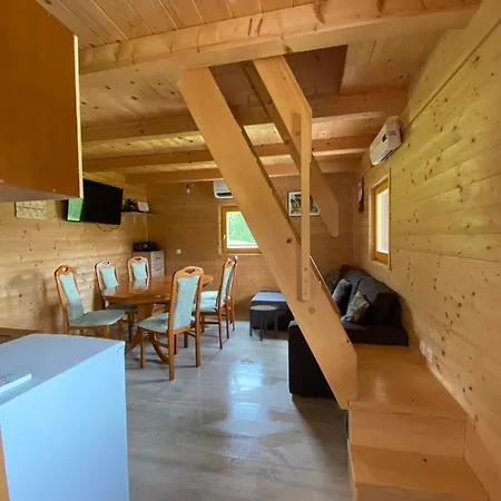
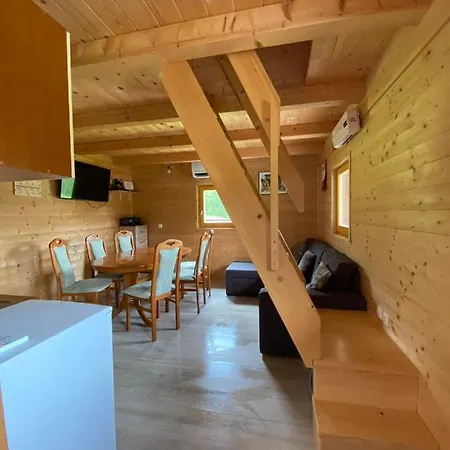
- side table [246,302,281,342]
